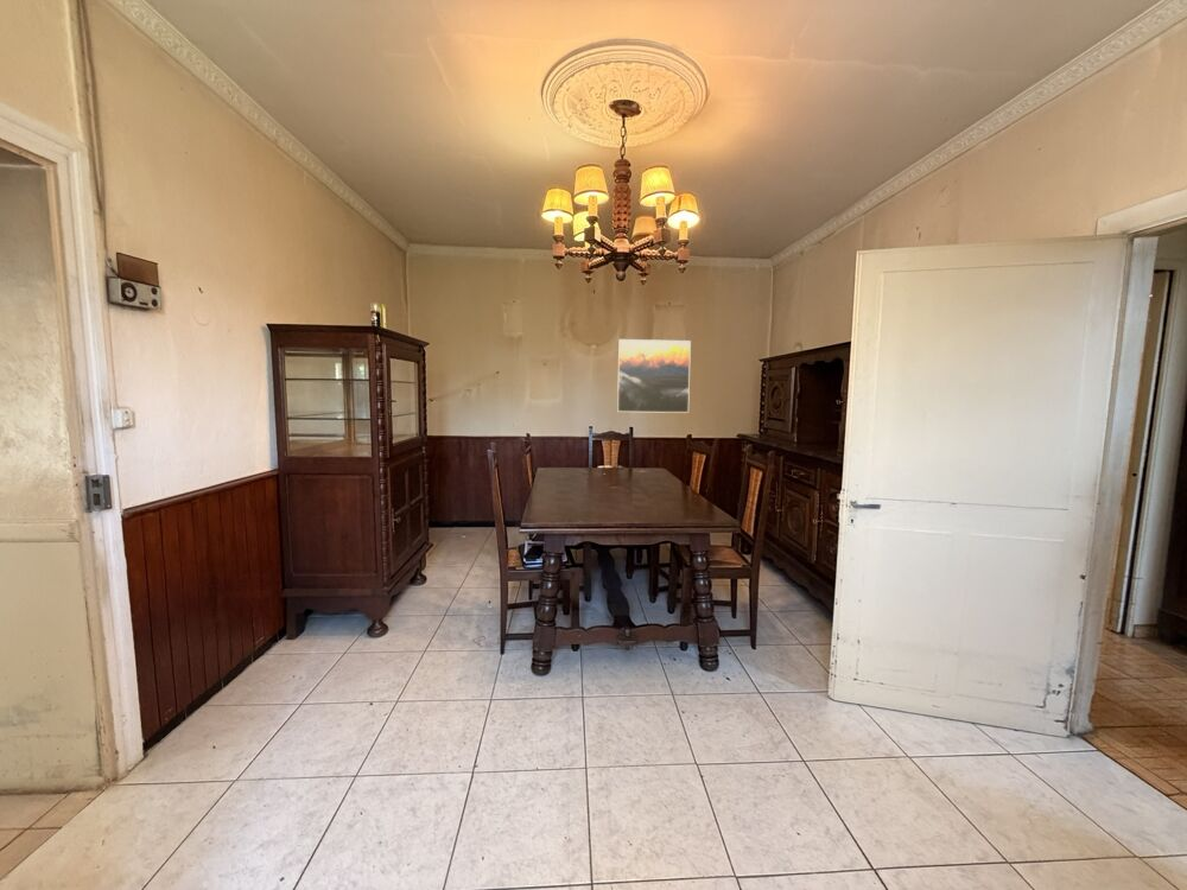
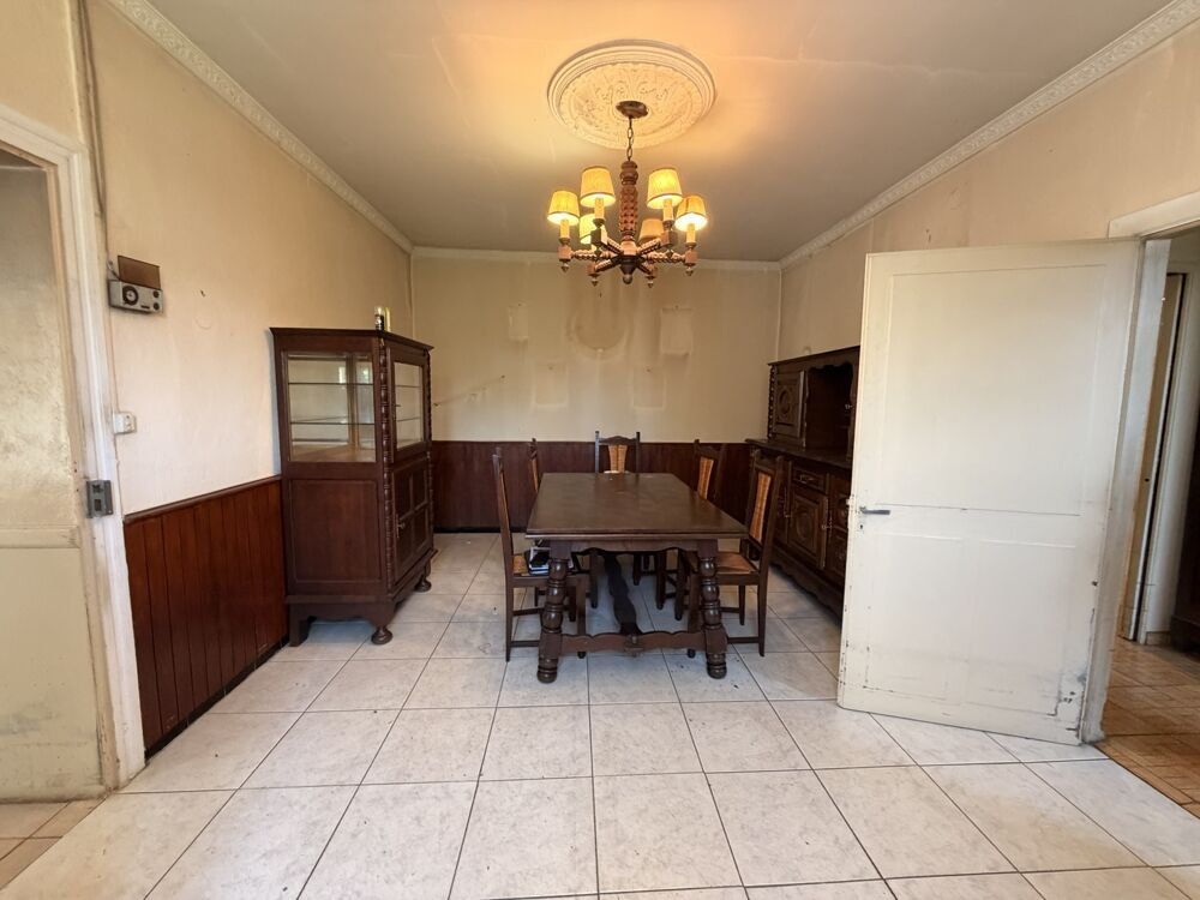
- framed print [616,338,692,414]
